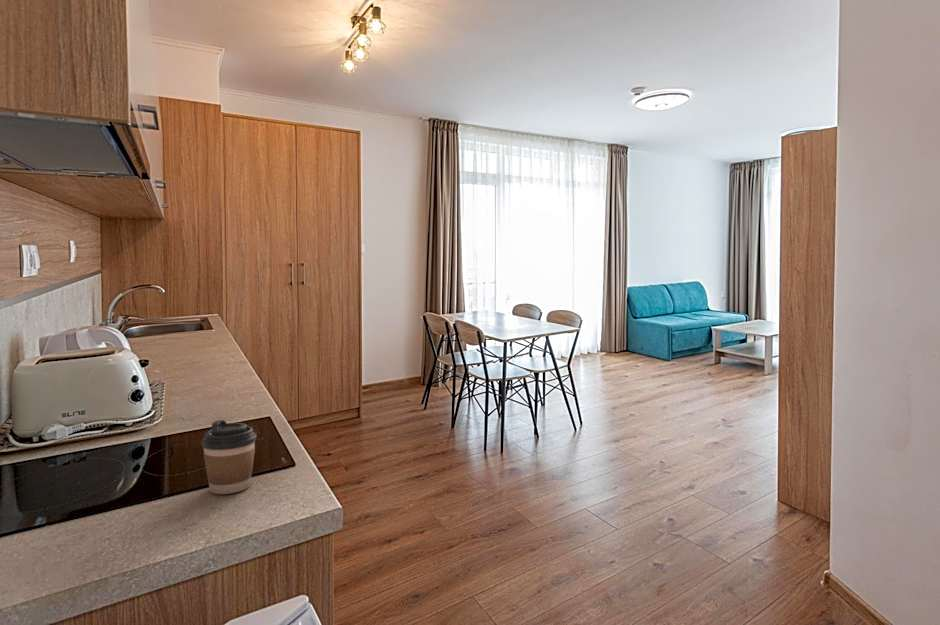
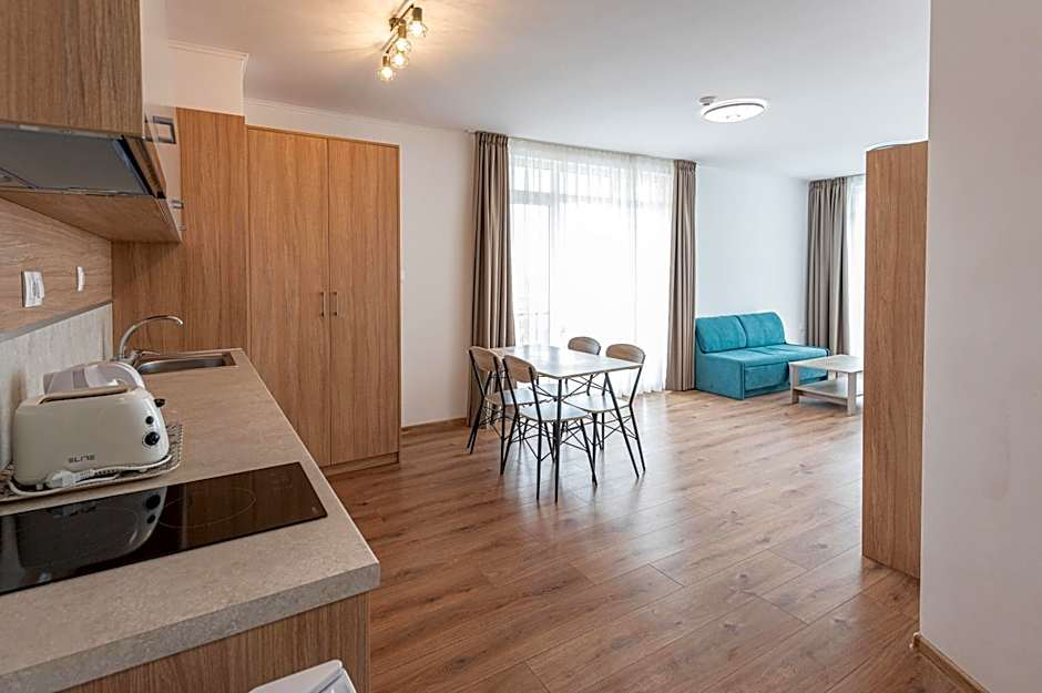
- coffee cup [200,419,257,495]
